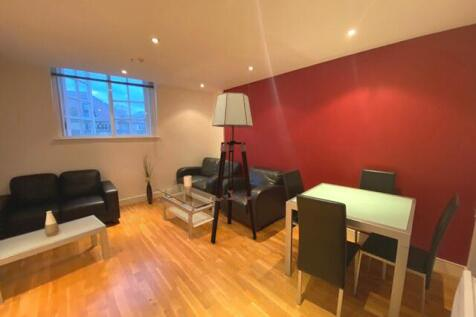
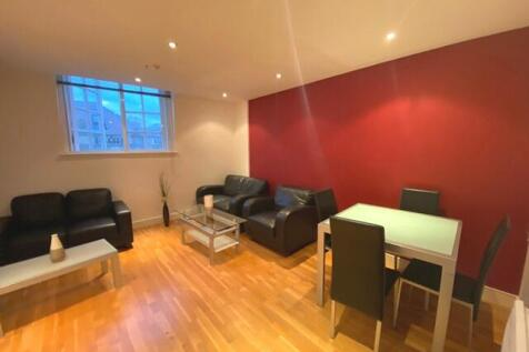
- floor lamp [210,91,258,244]
